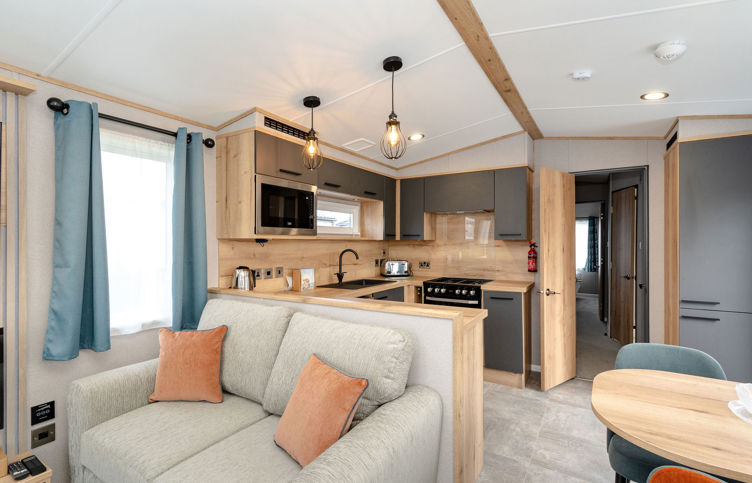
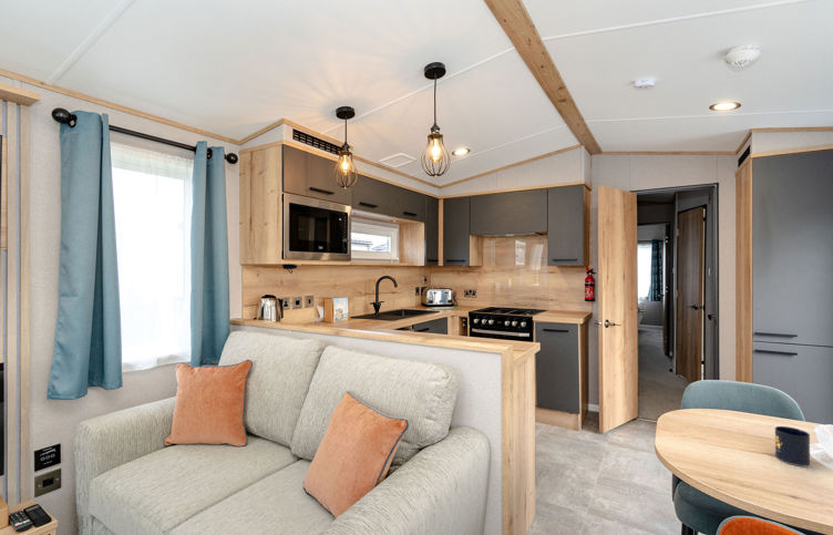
+ mug [774,425,811,467]
